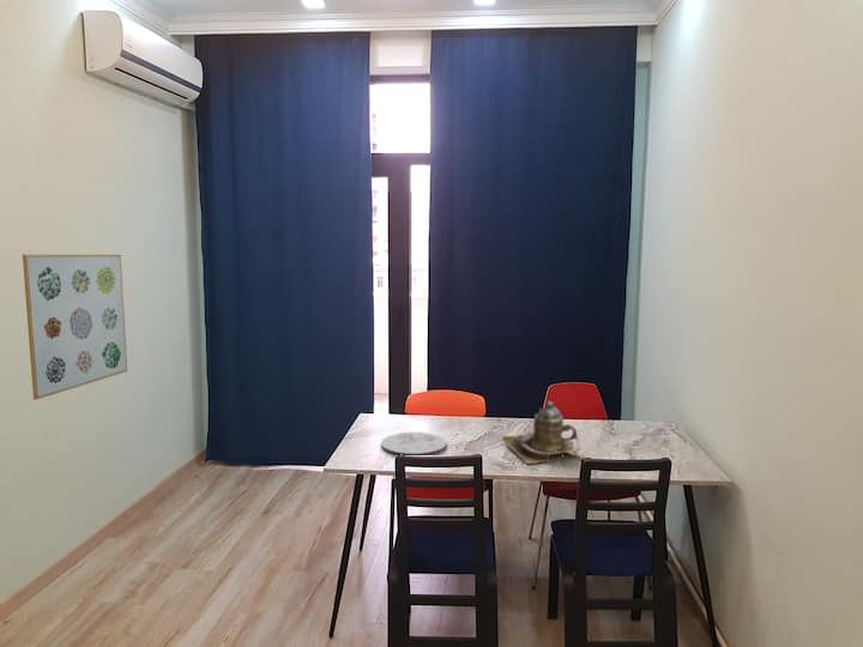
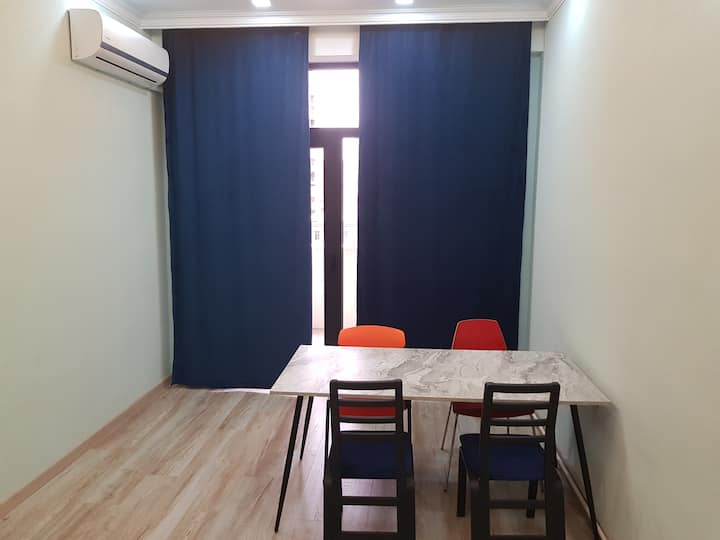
- teapot [501,400,581,465]
- plate [380,431,448,455]
- wall art [22,254,128,401]
